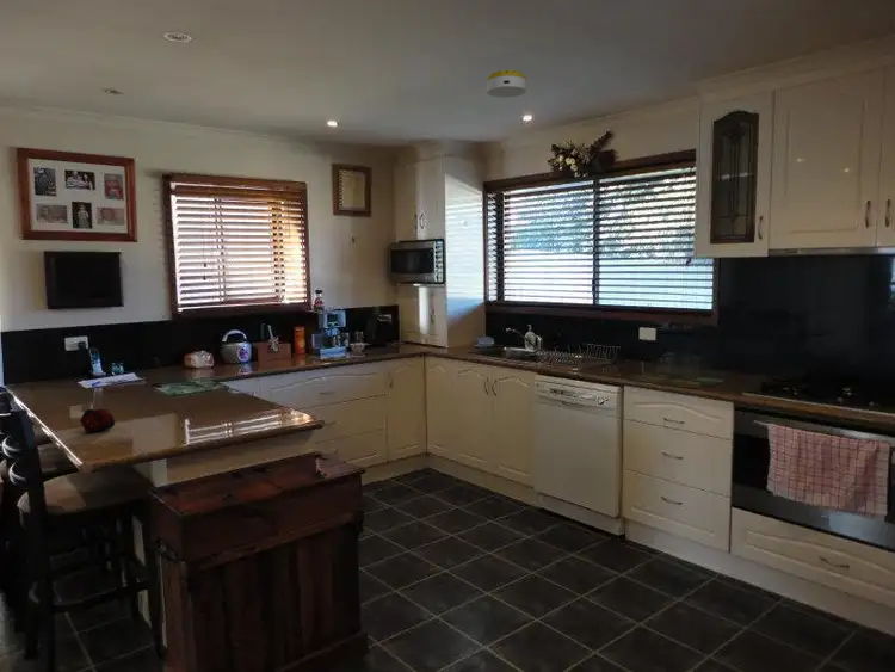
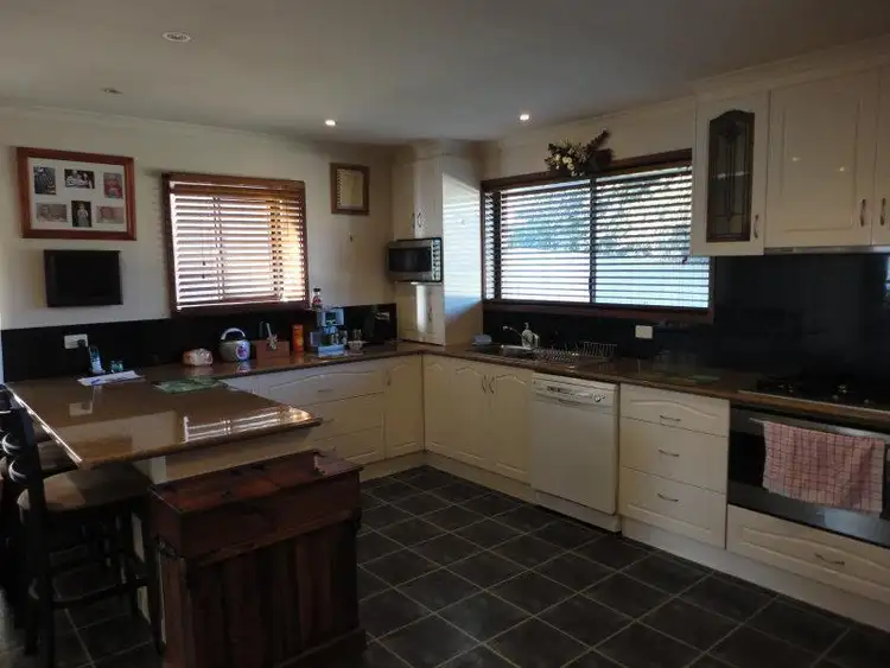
- smoke detector [486,69,527,99]
- fruit [79,408,116,433]
